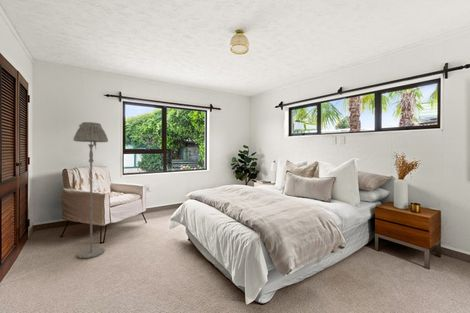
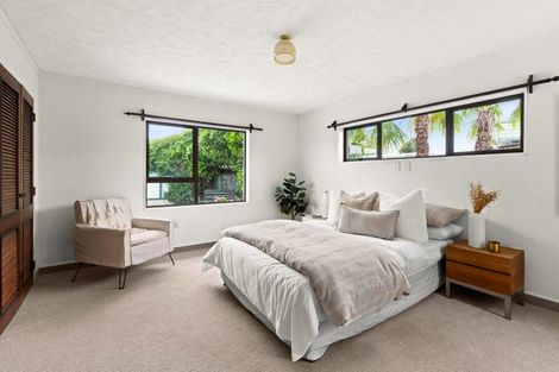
- floor lamp [72,121,109,259]
